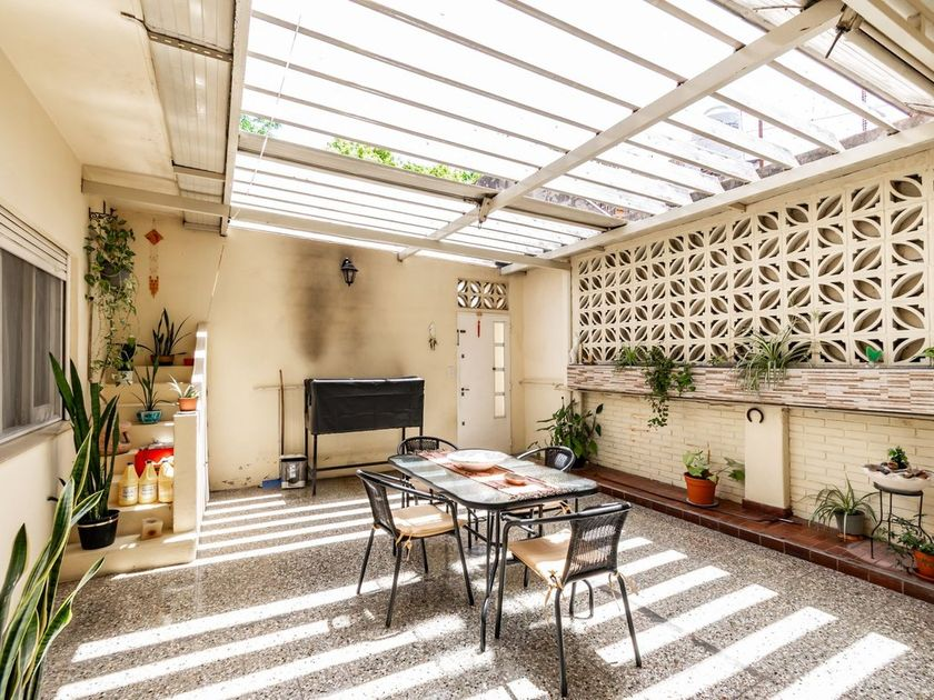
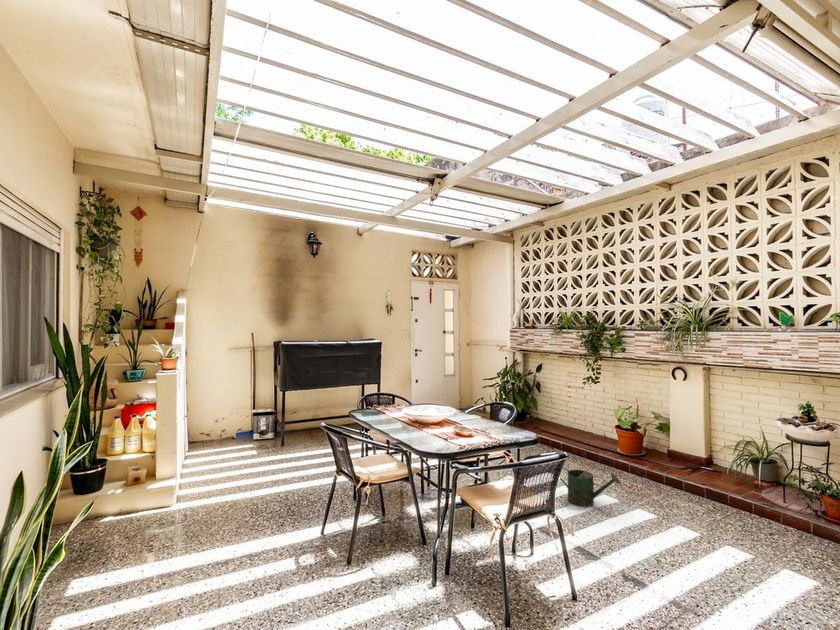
+ watering can [559,467,621,508]
